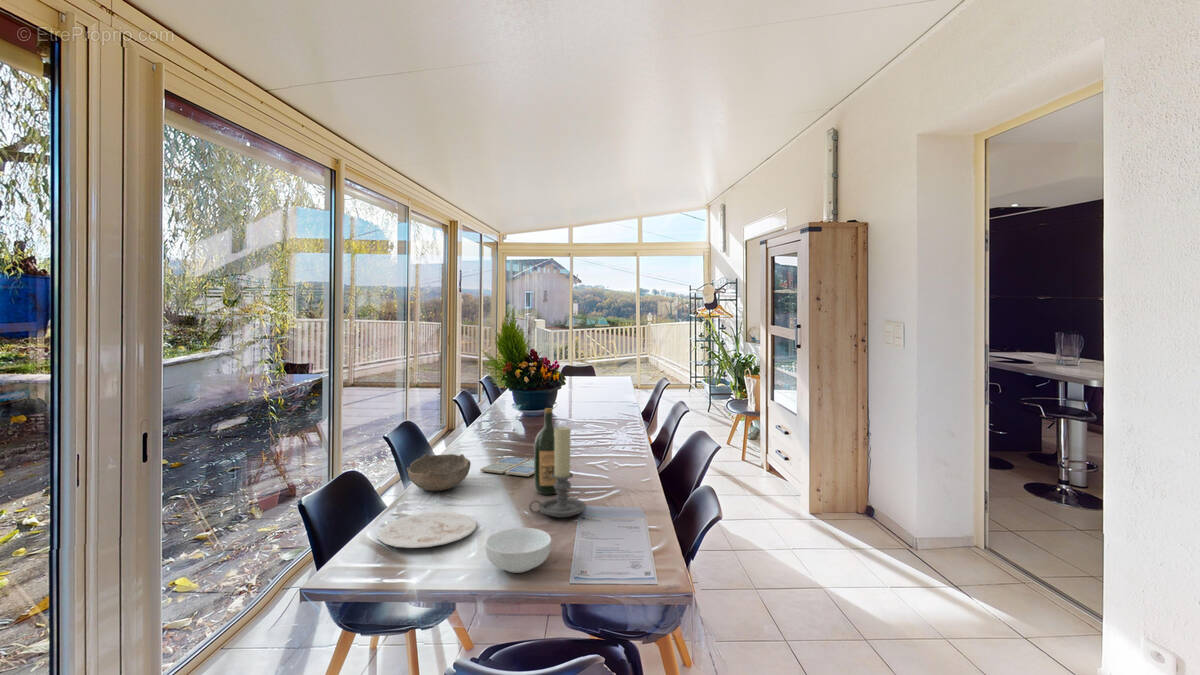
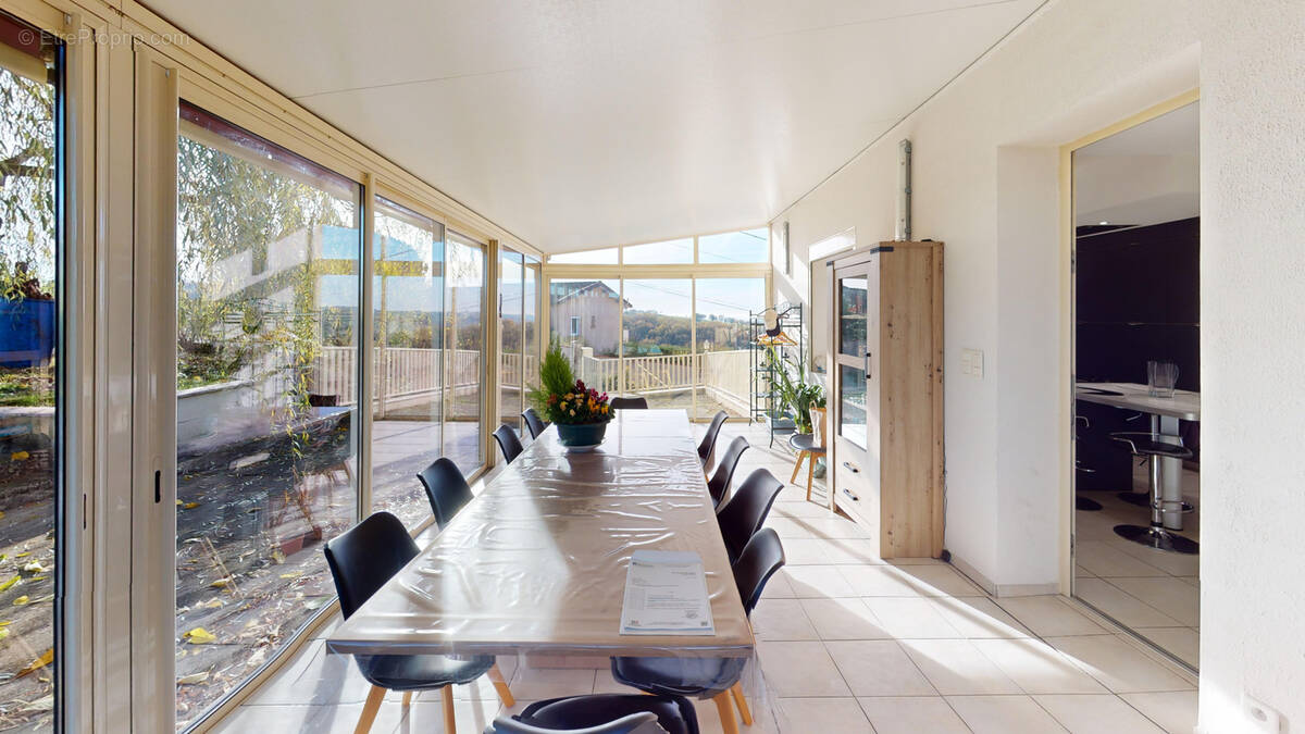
- candle holder [528,425,587,519]
- drink coaster [479,456,534,477]
- wine bottle [533,407,557,496]
- bowl [406,453,472,492]
- cereal bowl [484,527,552,574]
- plate [377,511,478,549]
